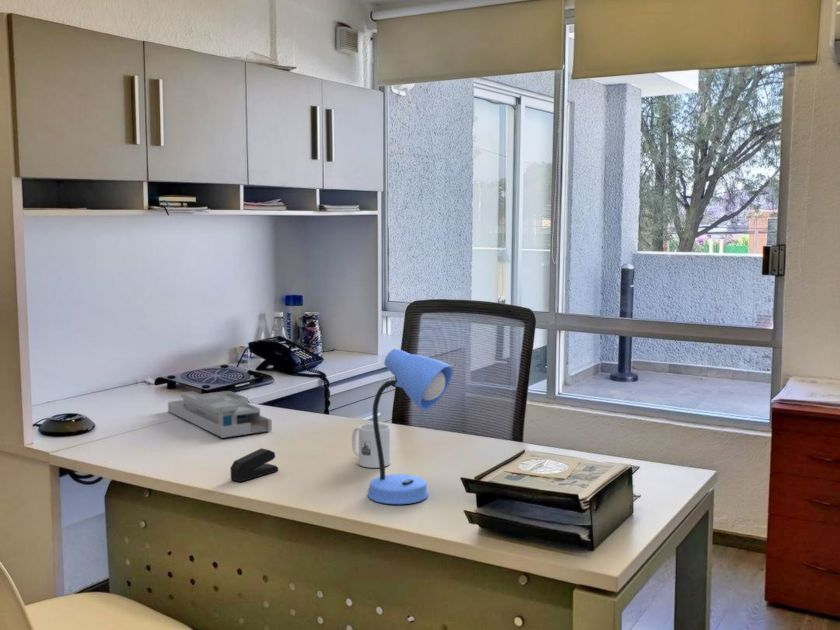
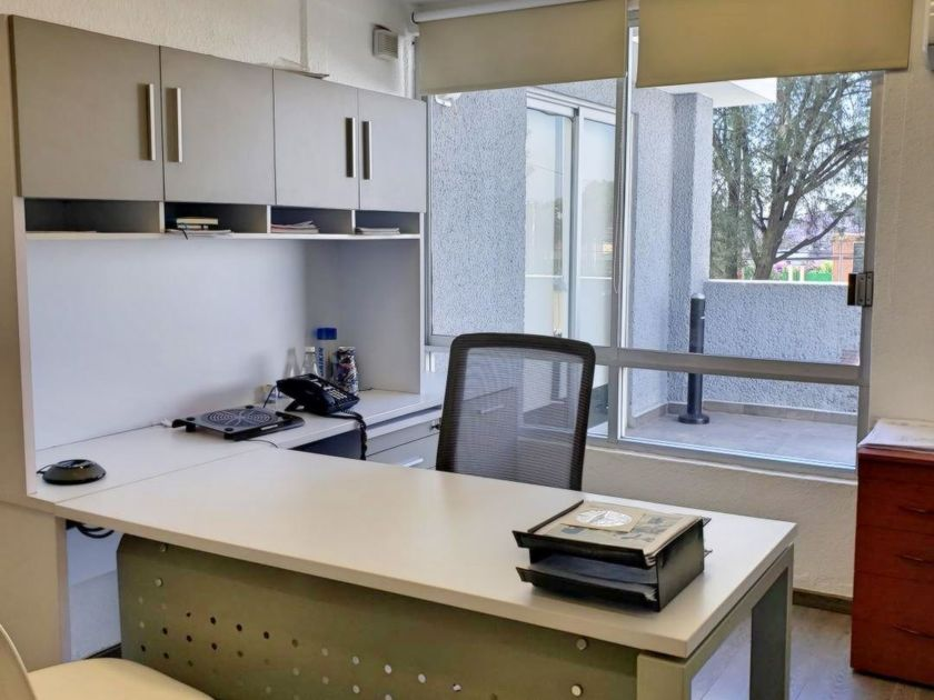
- stapler [229,447,279,483]
- desk organizer [167,390,273,439]
- desk lamp [367,348,454,505]
- mug [351,422,391,469]
